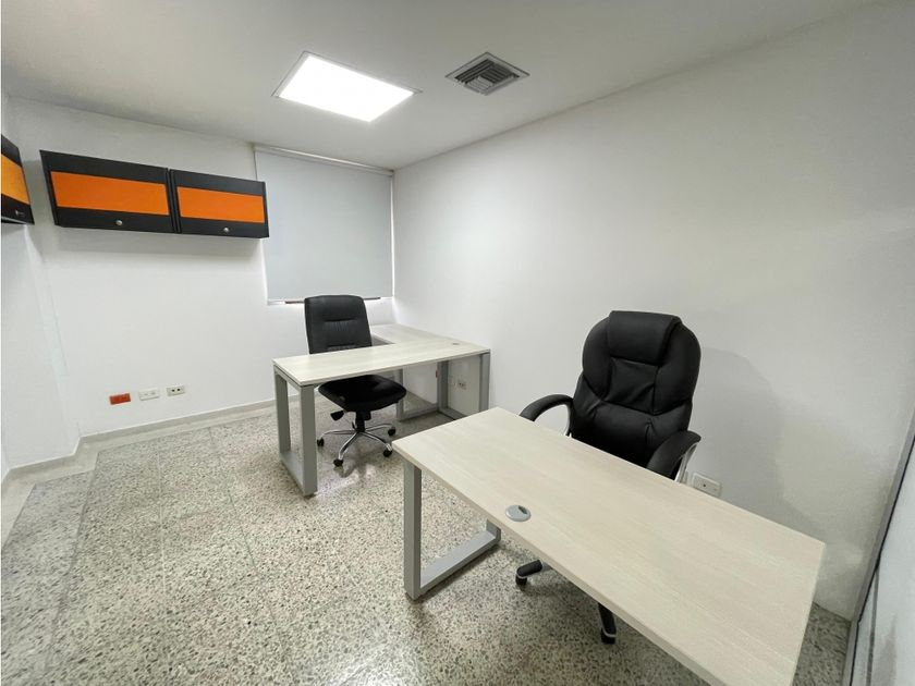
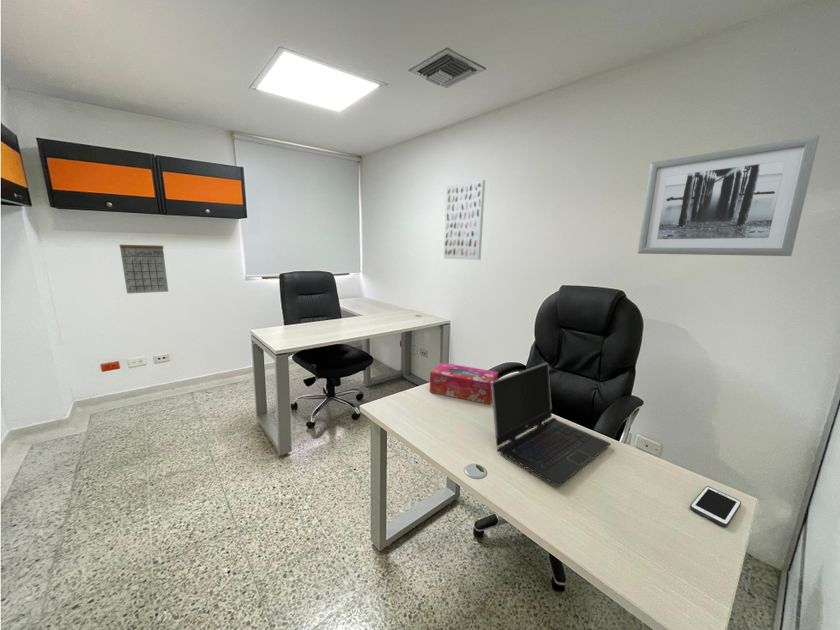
+ laptop computer [491,362,612,486]
+ tissue box [429,362,499,405]
+ calendar [119,236,169,295]
+ wall art [443,179,486,261]
+ wall art [637,135,820,257]
+ cell phone [689,485,742,528]
